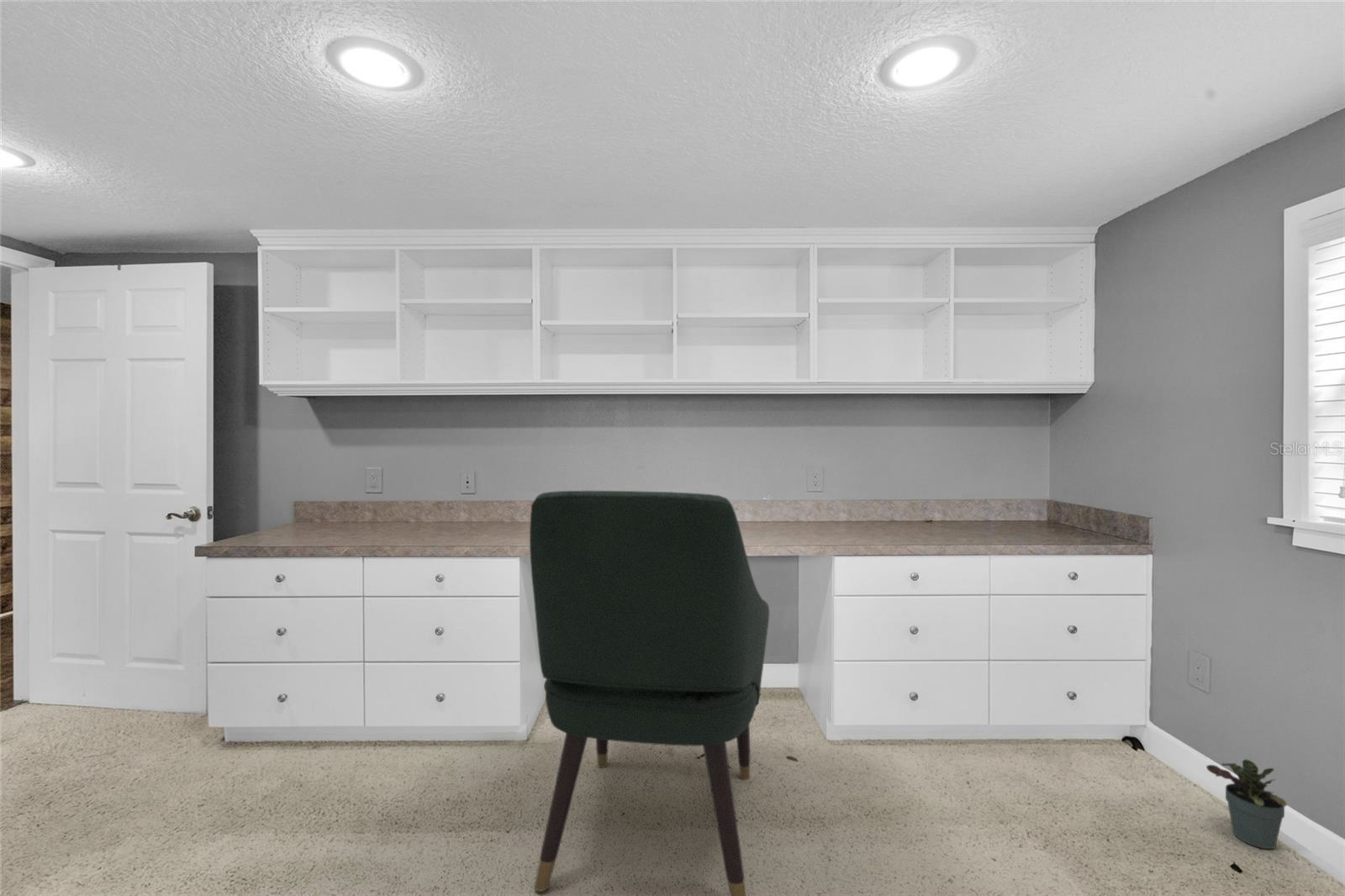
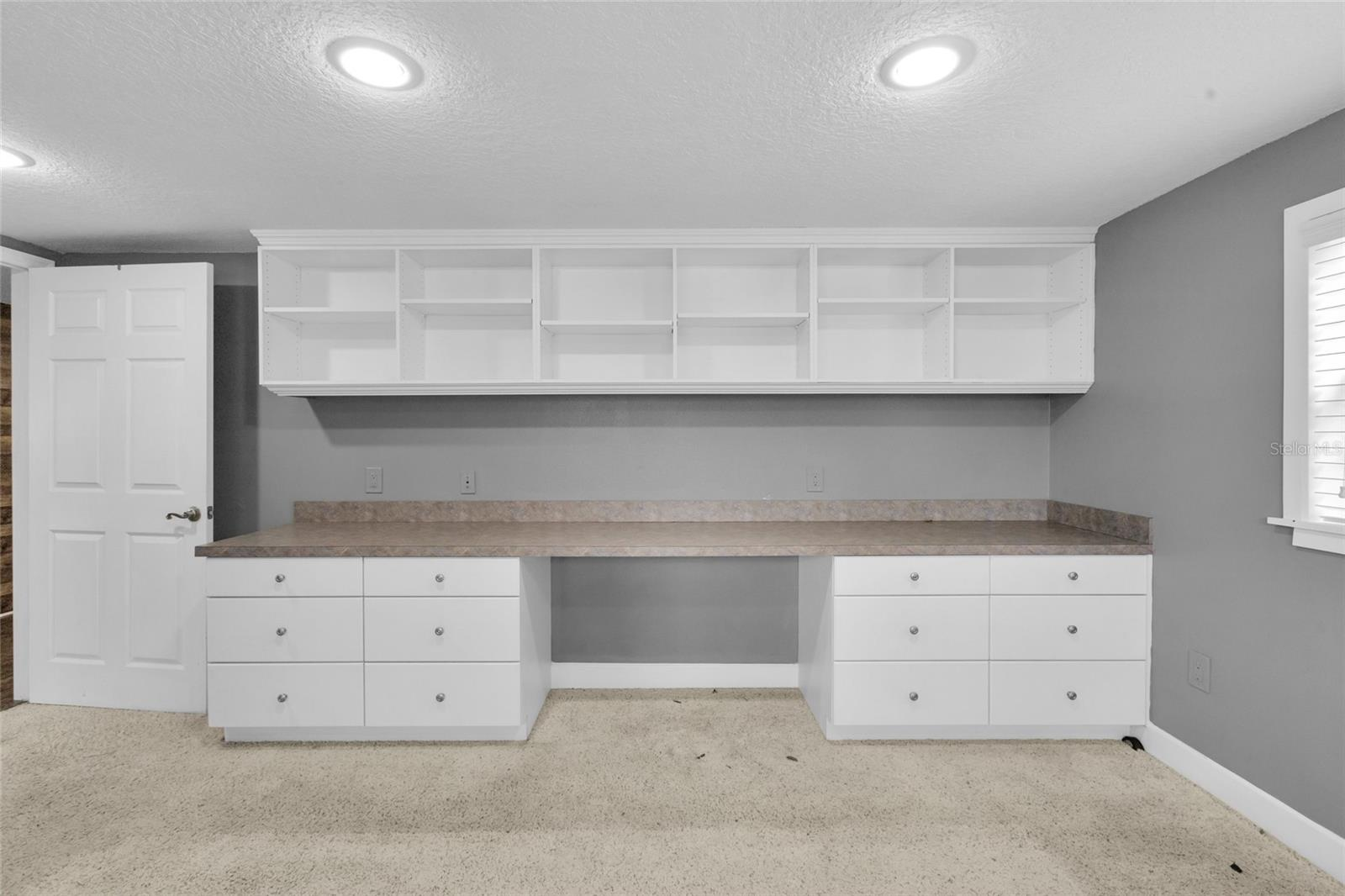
- chair [529,490,770,896]
- potted plant [1205,758,1288,850]
